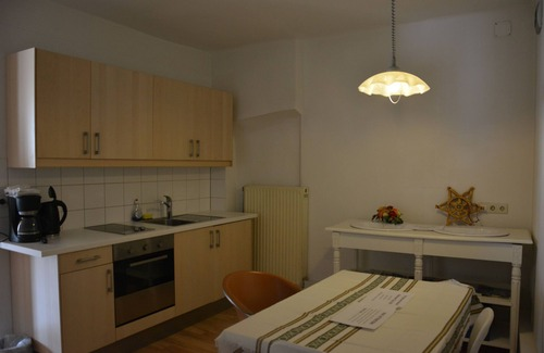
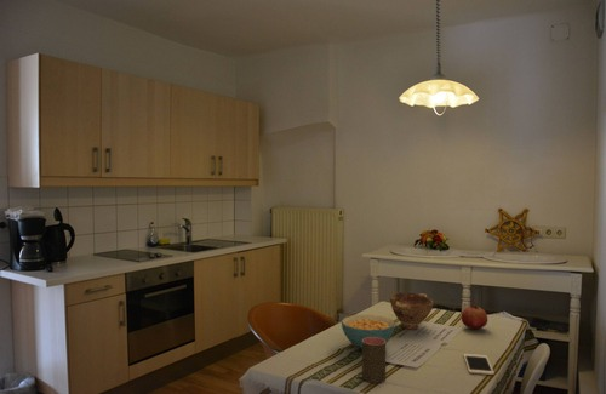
+ bowl [389,291,434,330]
+ cell phone [463,353,496,376]
+ cereal bowl [341,314,396,350]
+ cup [361,337,387,384]
+ fruit [461,304,488,330]
